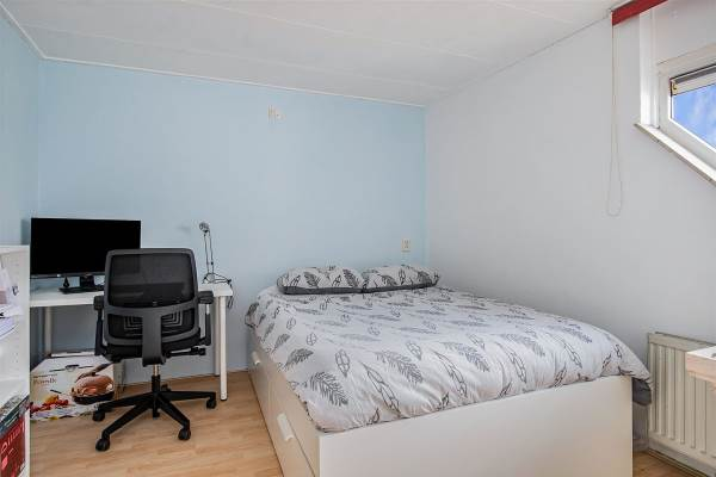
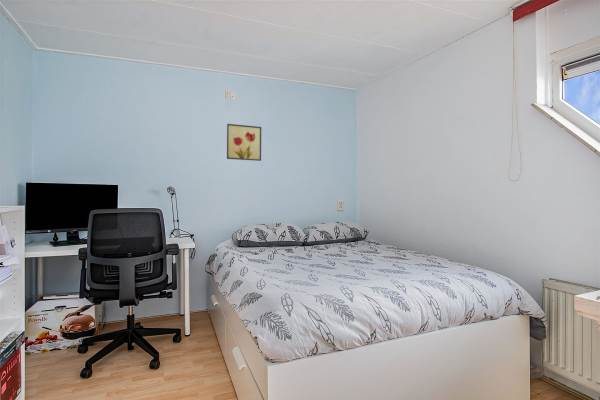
+ wall art [226,123,262,162]
